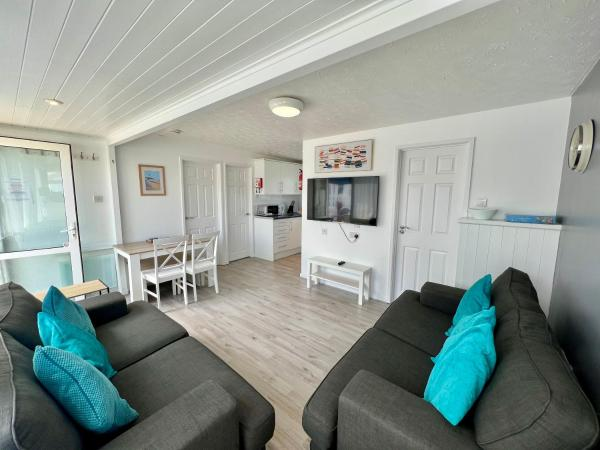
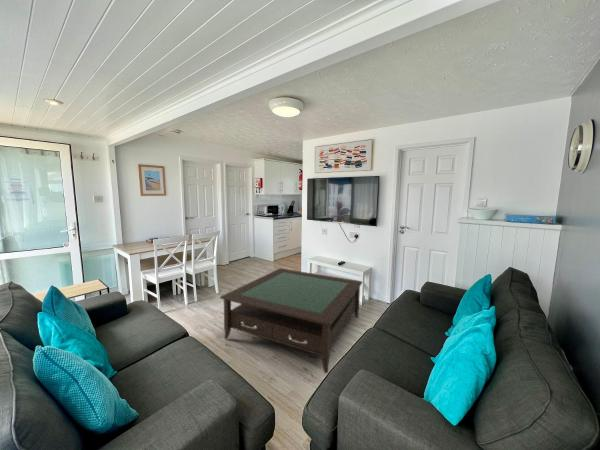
+ coffee table [219,267,363,374]
